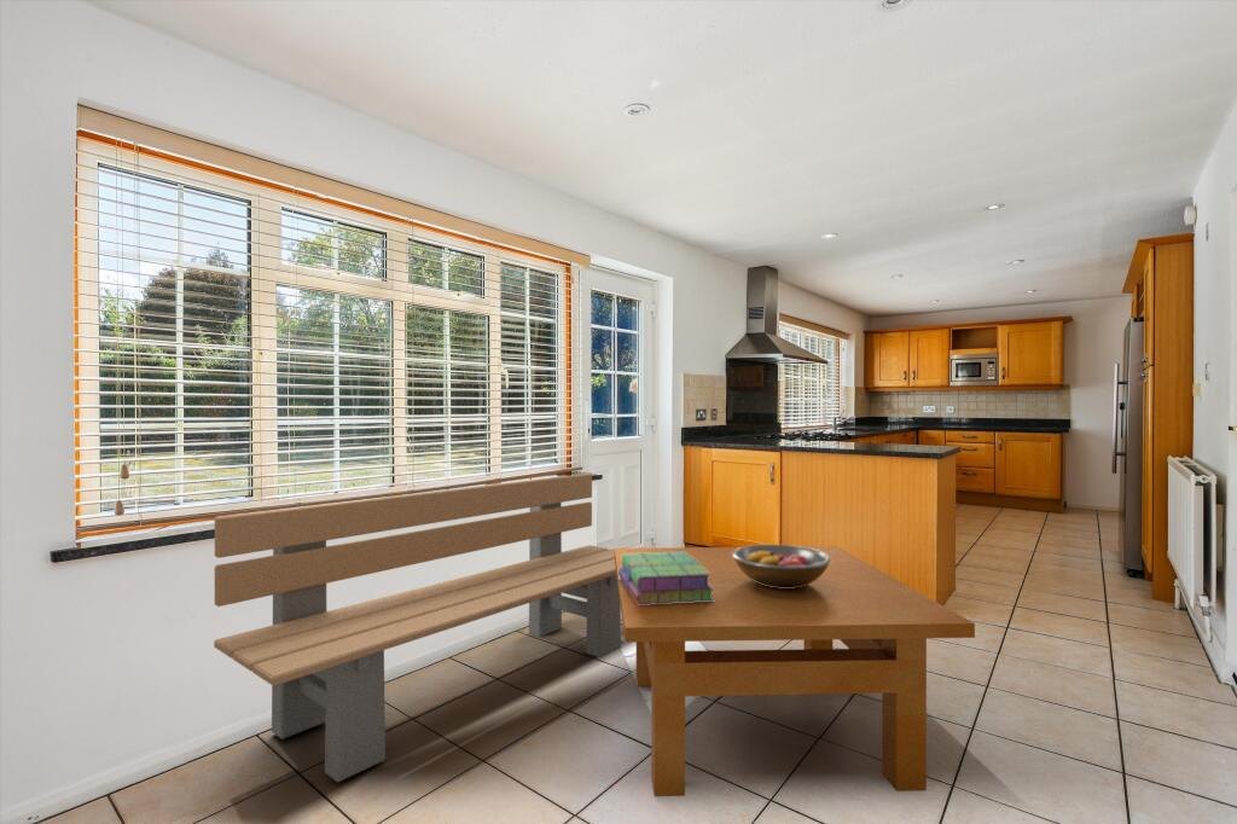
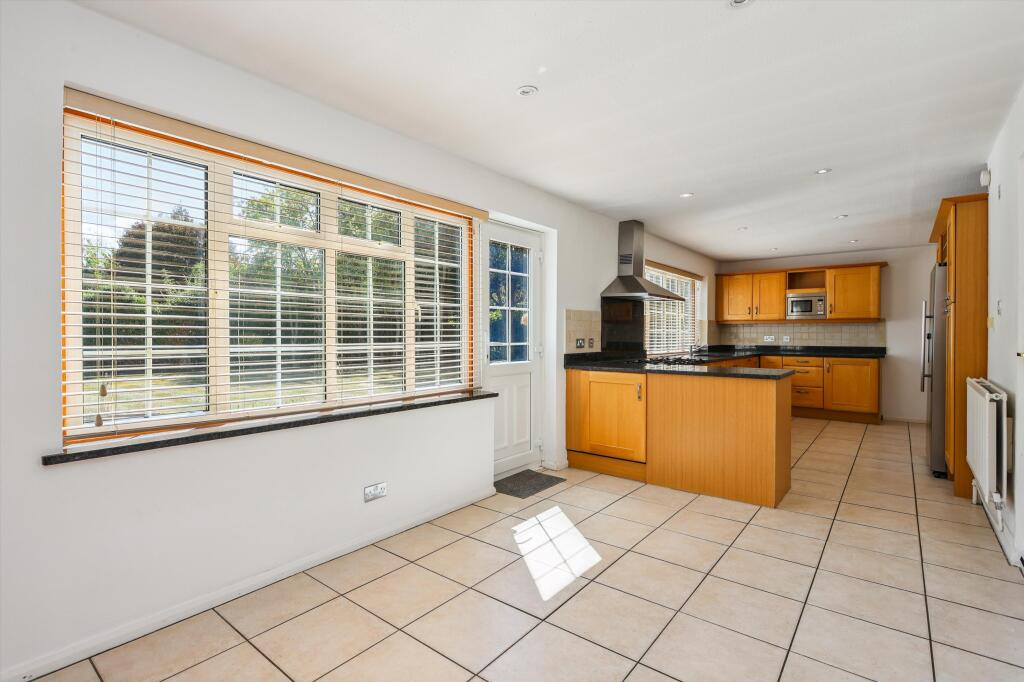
- fruit bowl [732,544,831,588]
- stack of books [618,552,715,605]
- bench [213,472,622,783]
- table [614,546,976,797]
